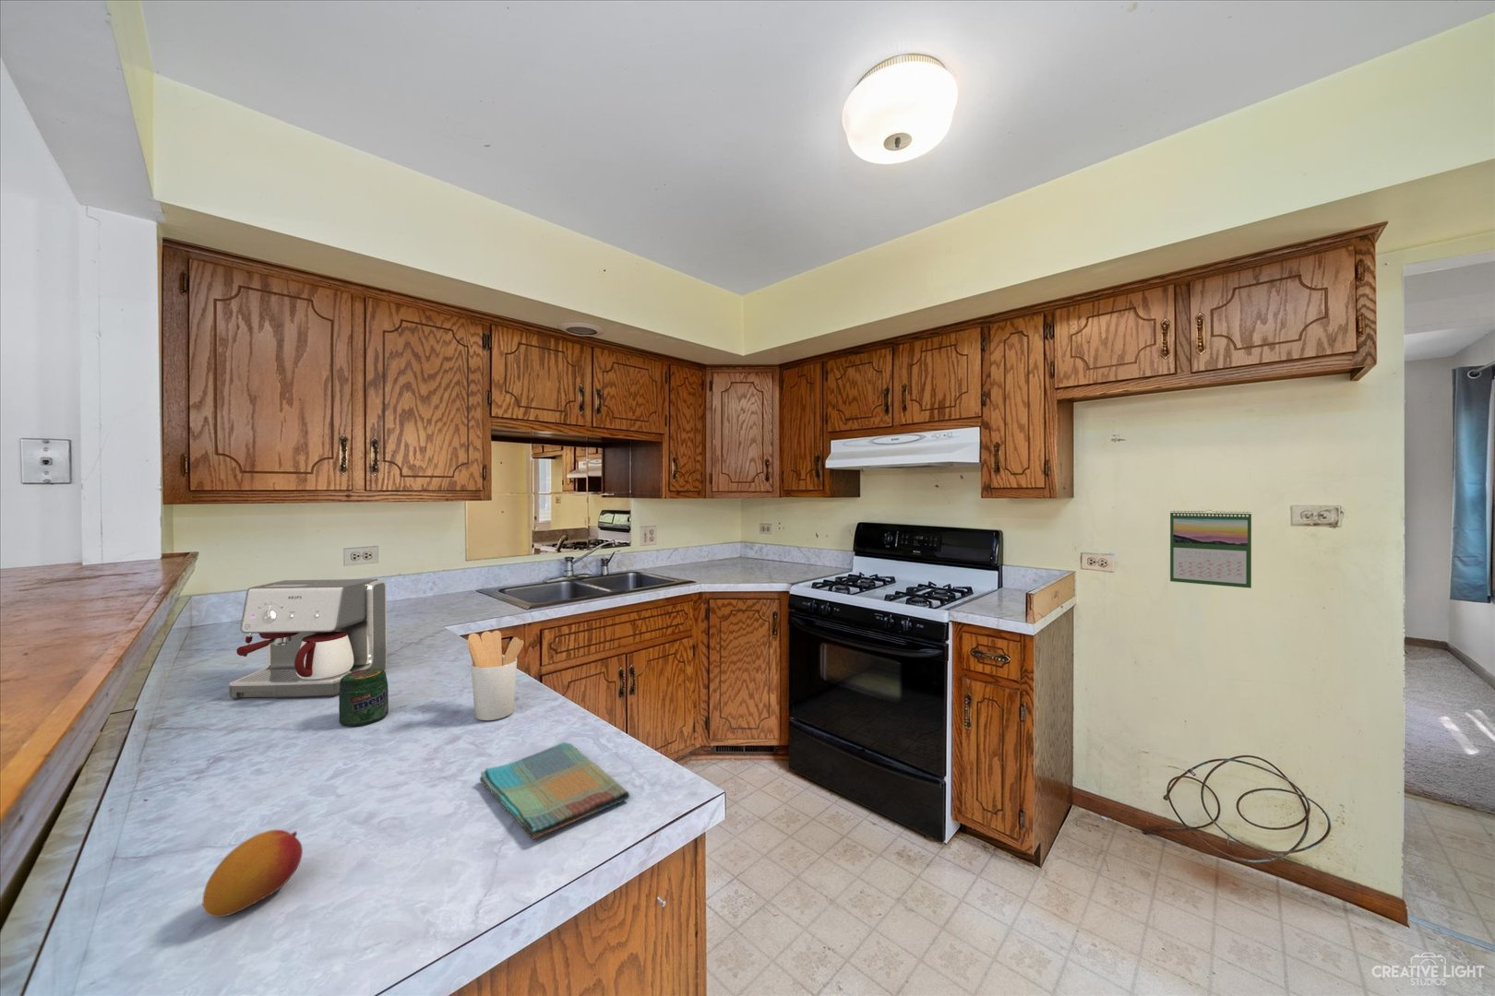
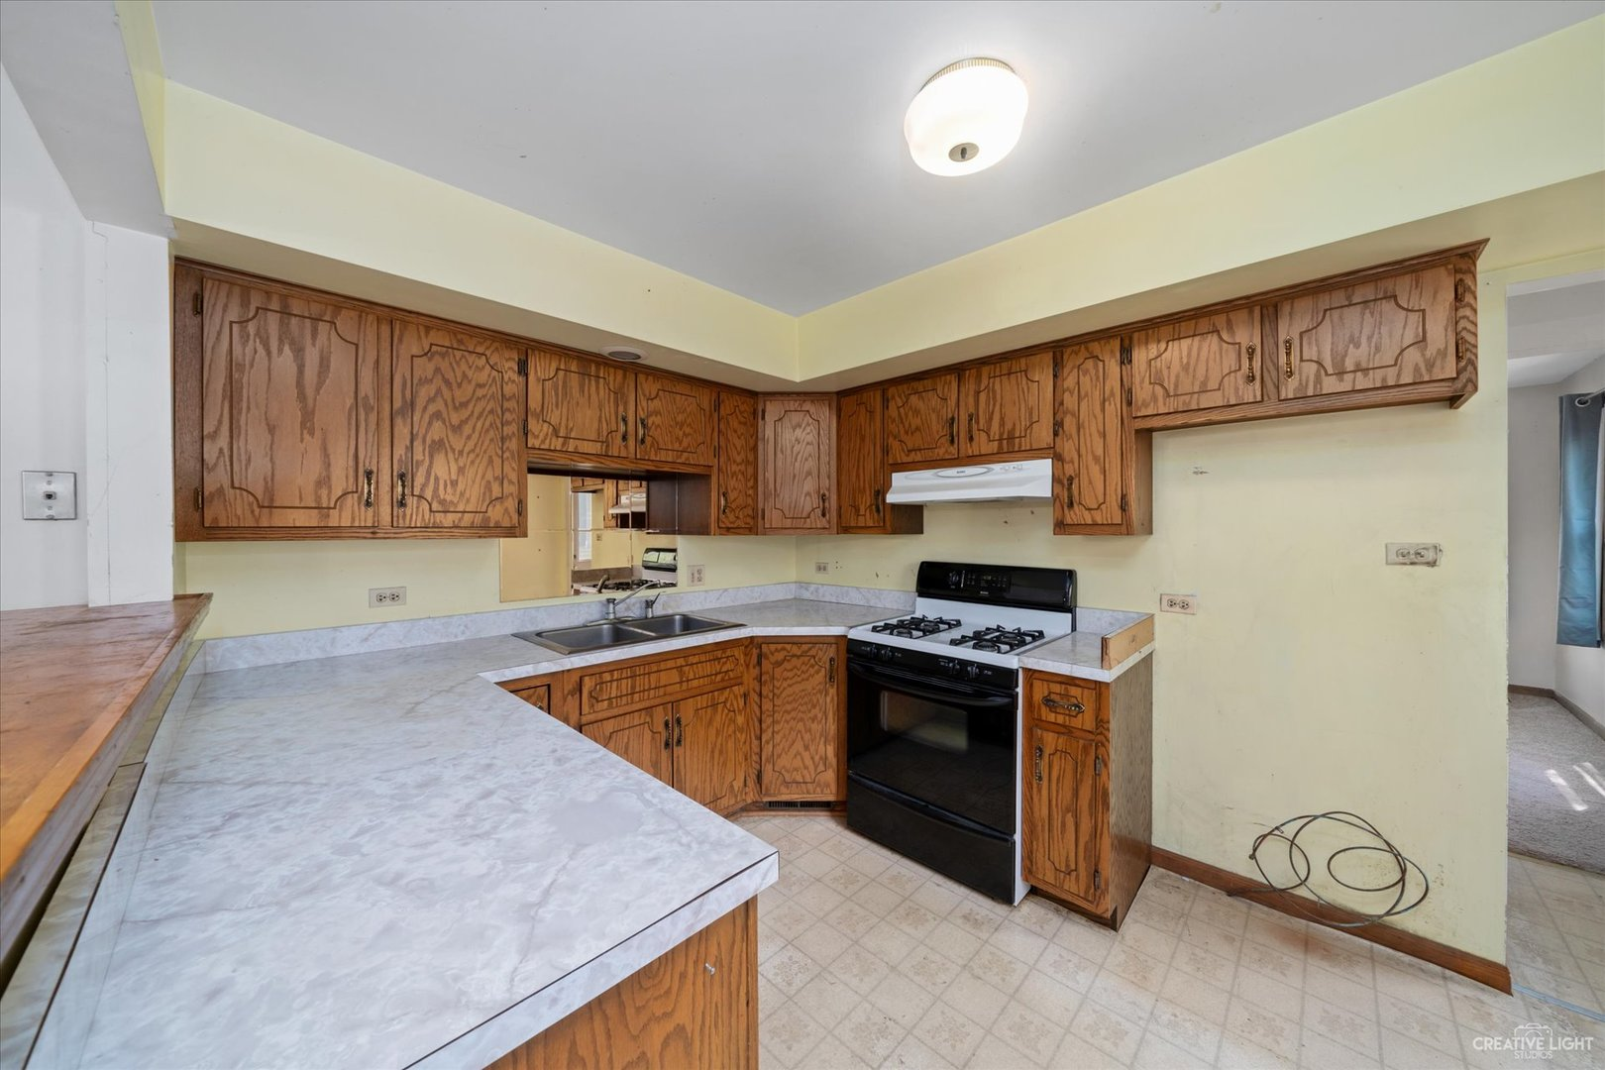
- utensil holder [467,630,524,721]
- fruit [202,829,304,917]
- coffee maker [229,578,387,699]
- calendar [1169,509,1253,589]
- jar [338,668,389,728]
- dish towel [479,741,631,840]
